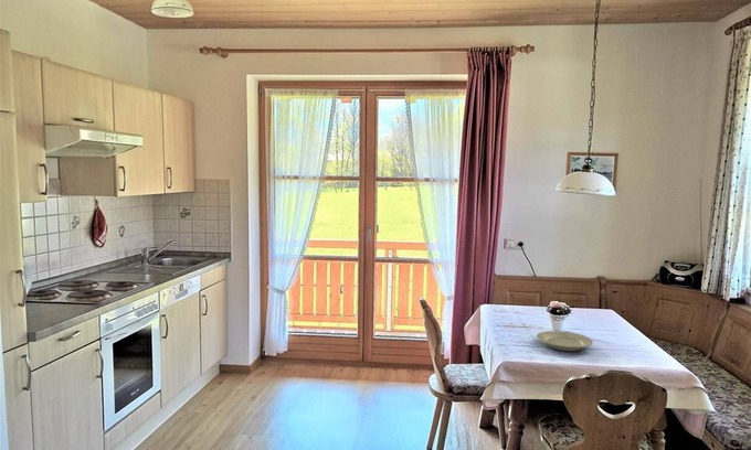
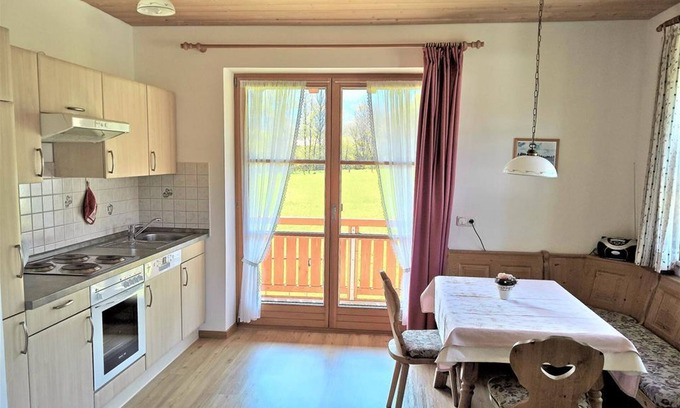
- plate [536,330,594,352]
